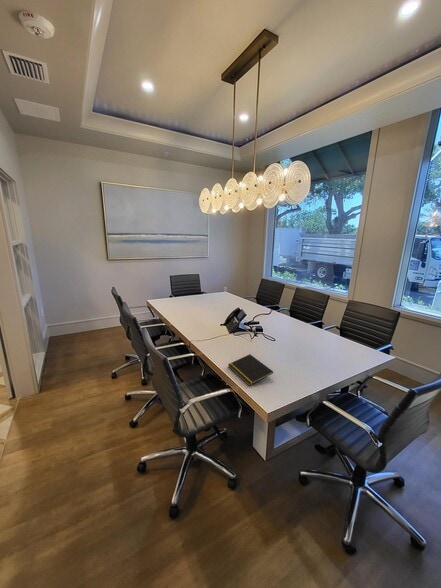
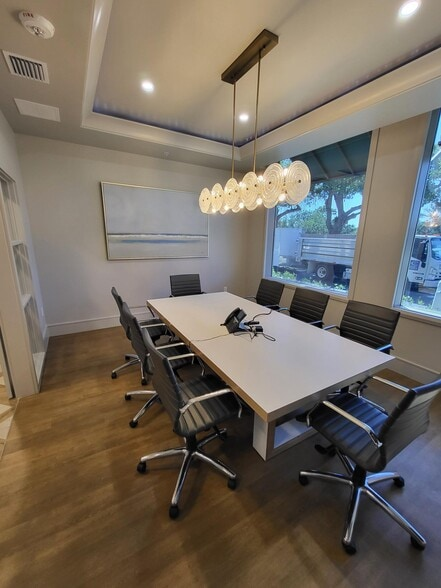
- notepad [227,353,274,387]
